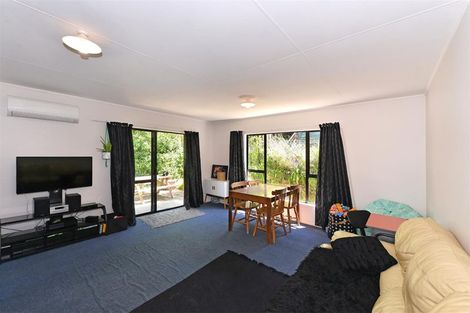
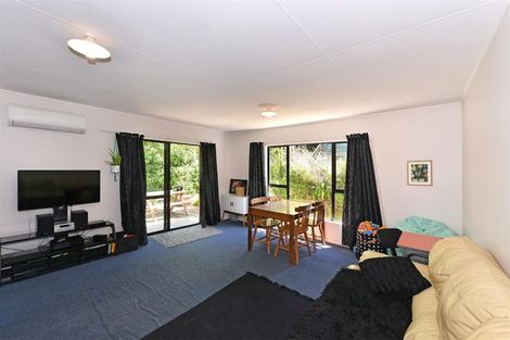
+ wall art [406,159,434,187]
